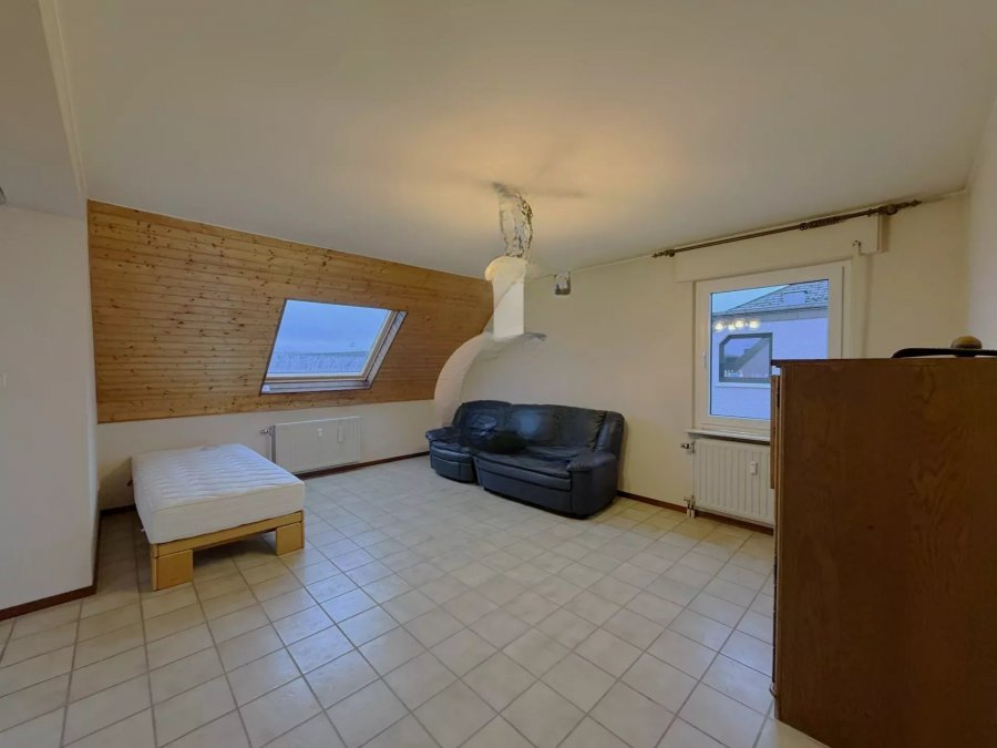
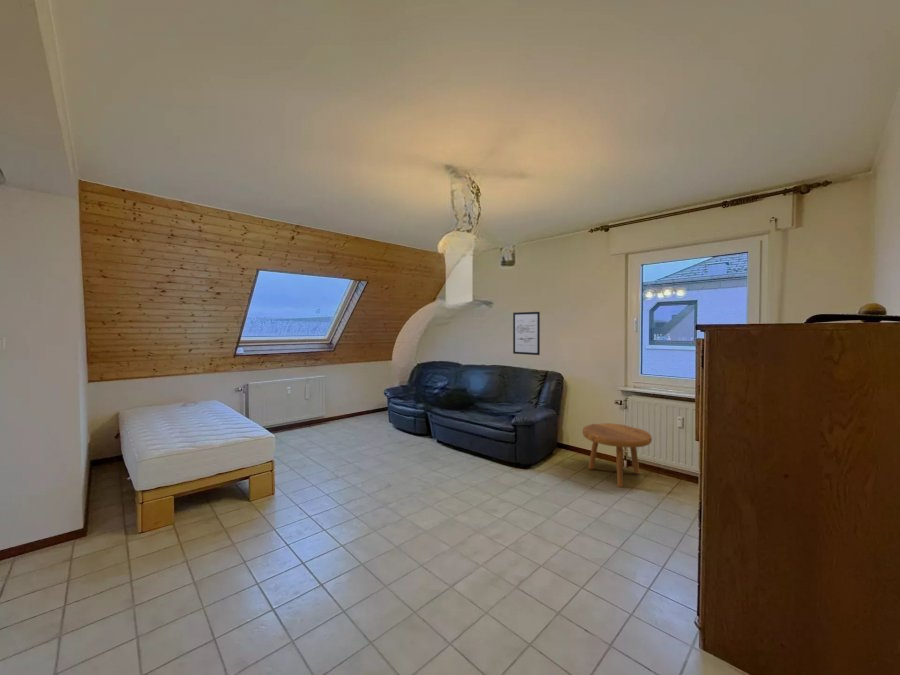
+ wall art [512,311,541,356]
+ footstool [582,422,653,488]
